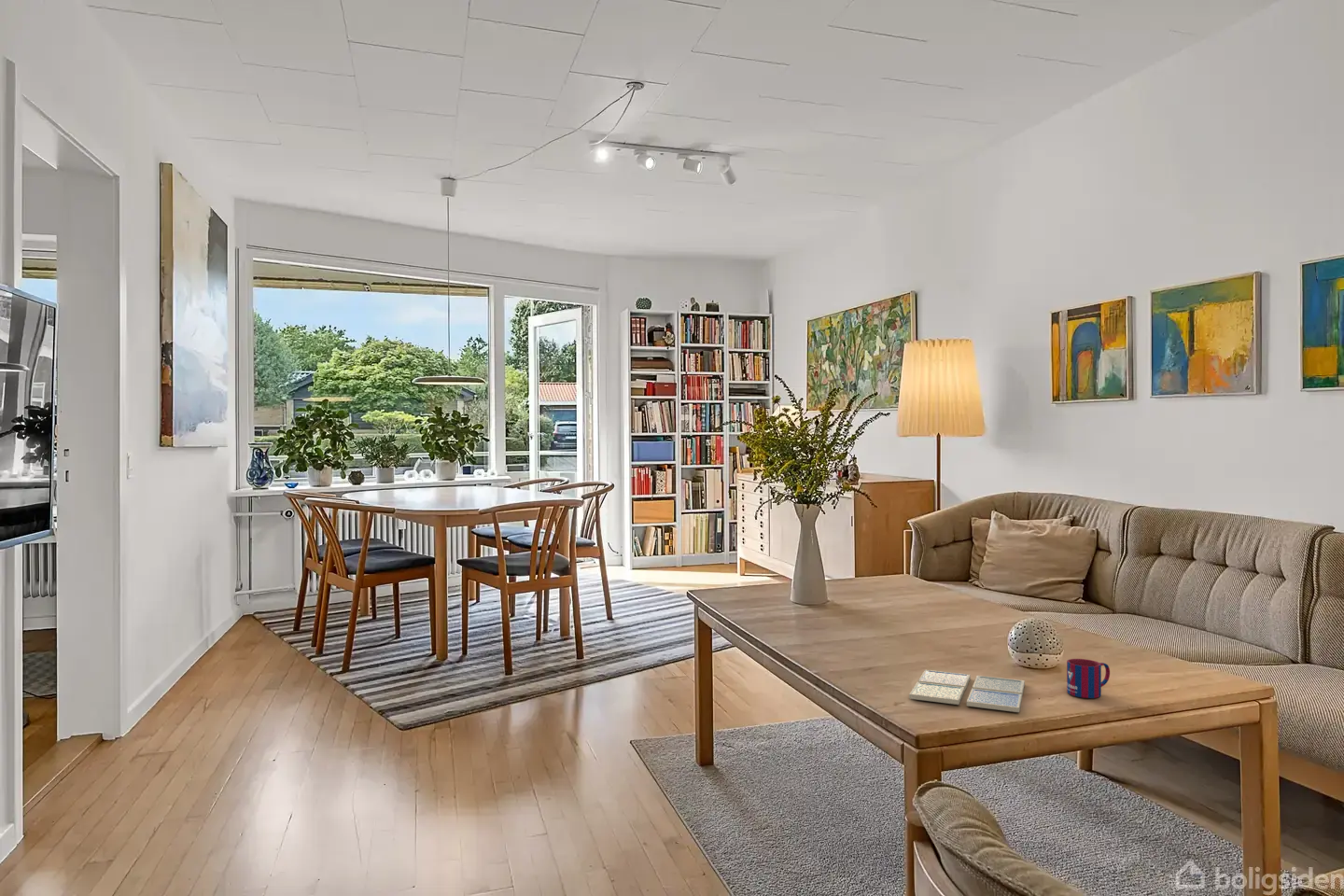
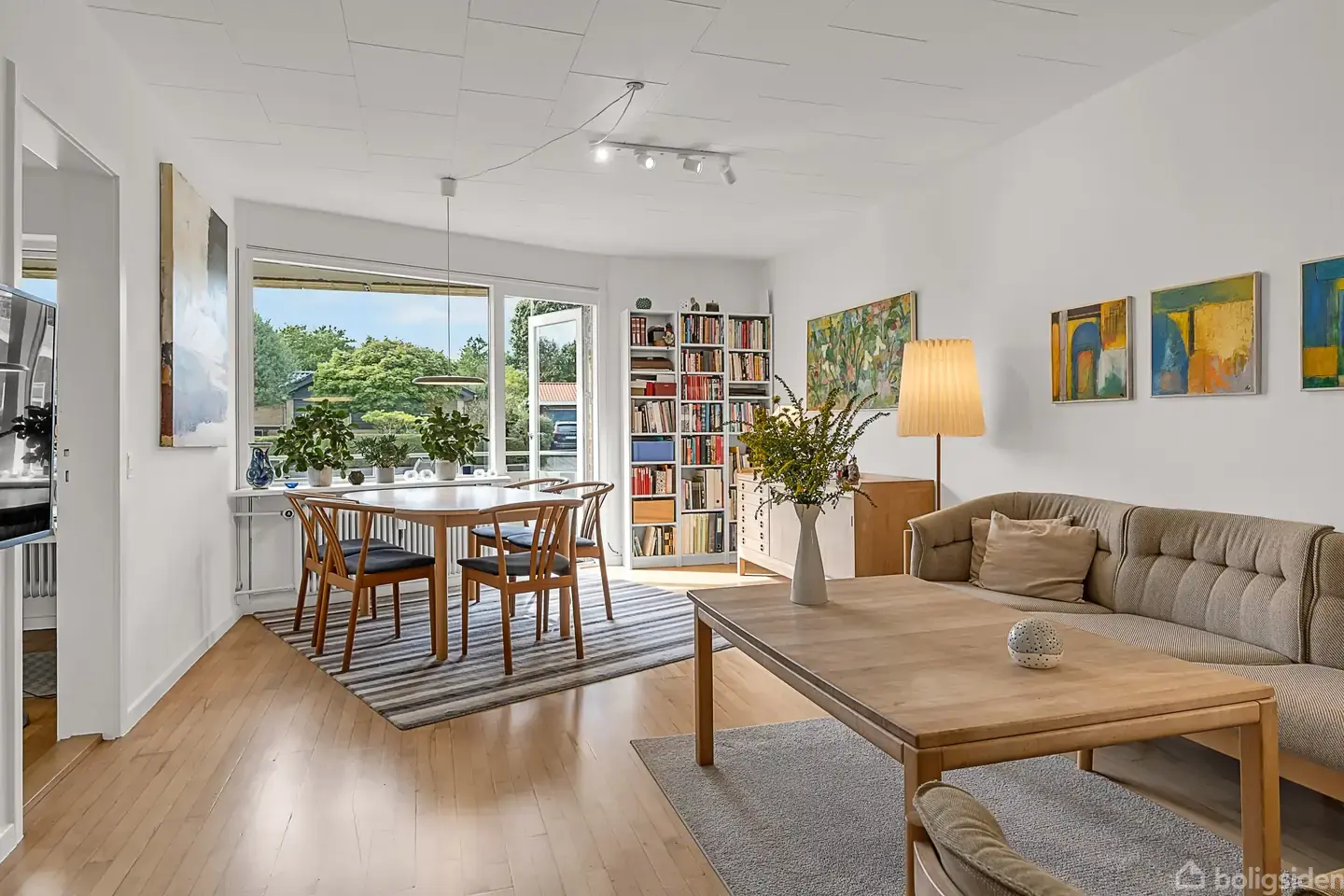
- drink coaster [908,669,1026,713]
- mug [1066,658,1111,699]
